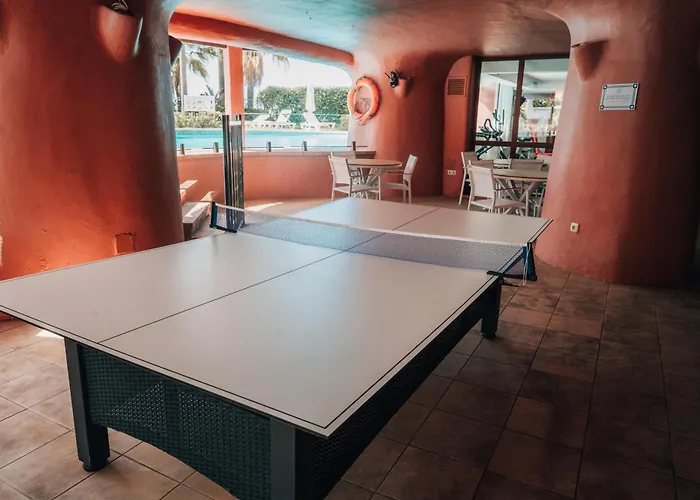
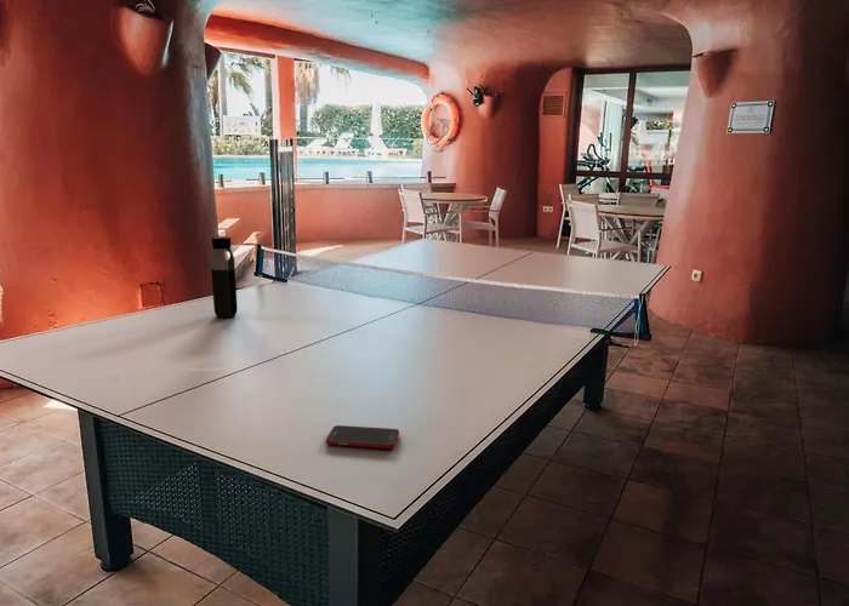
+ water bottle [210,235,239,319]
+ cell phone [325,424,400,450]
